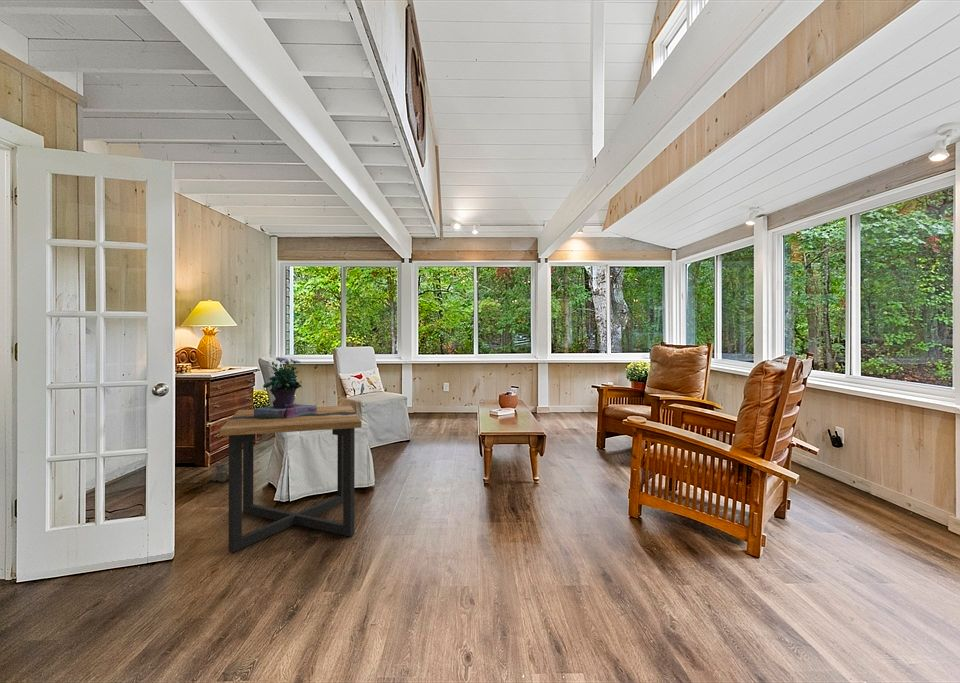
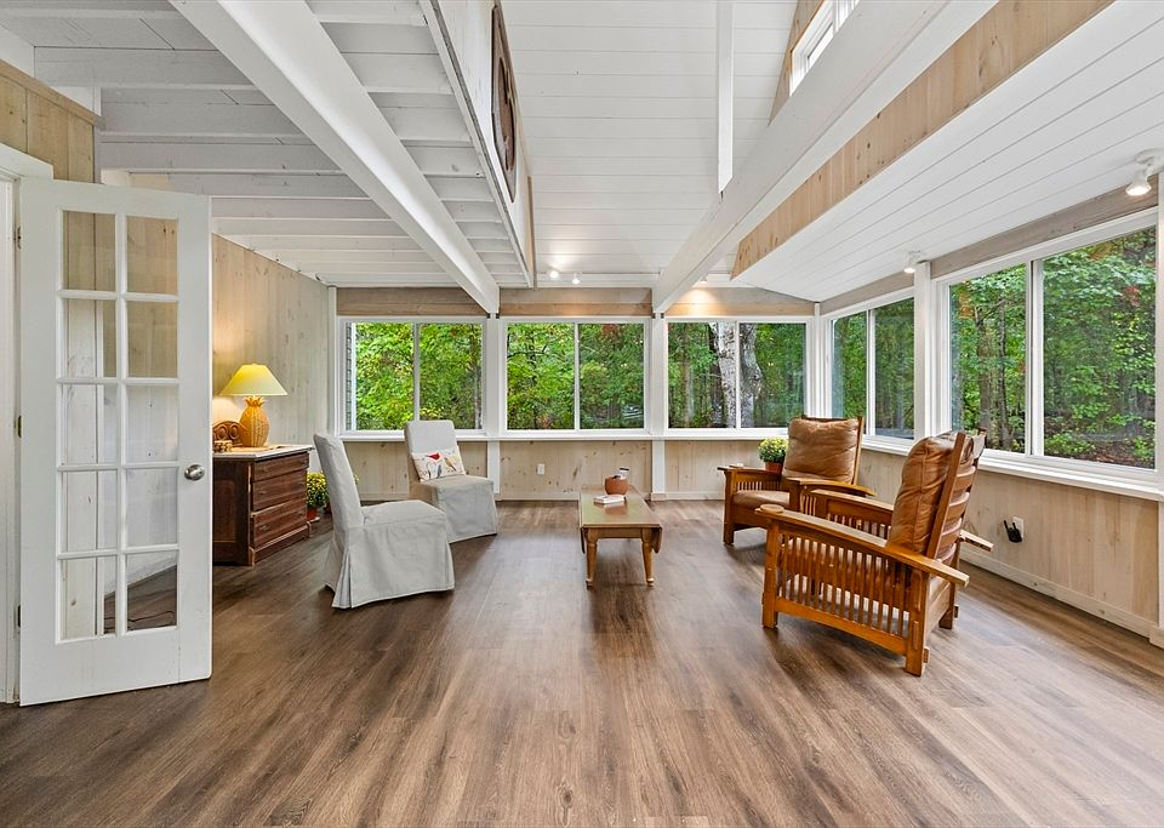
- potted flower [253,356,318,418]
- side table [219,404,362,553]
- boots [210,464,243,484]
